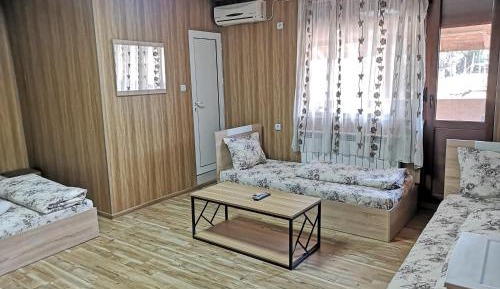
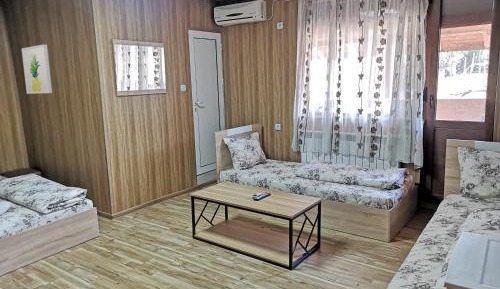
+ wall art [21,44,53,95]
